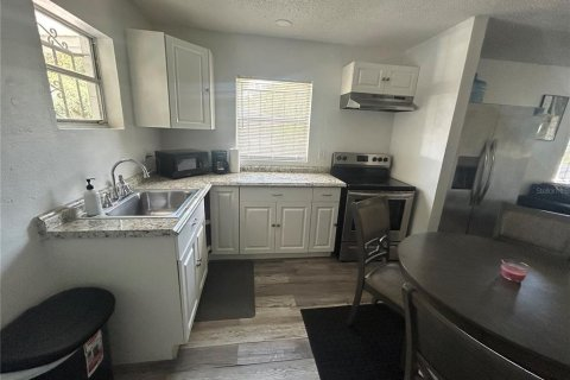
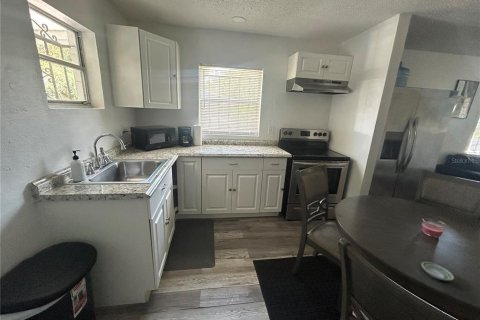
+ saucer [421,261,455,282]
